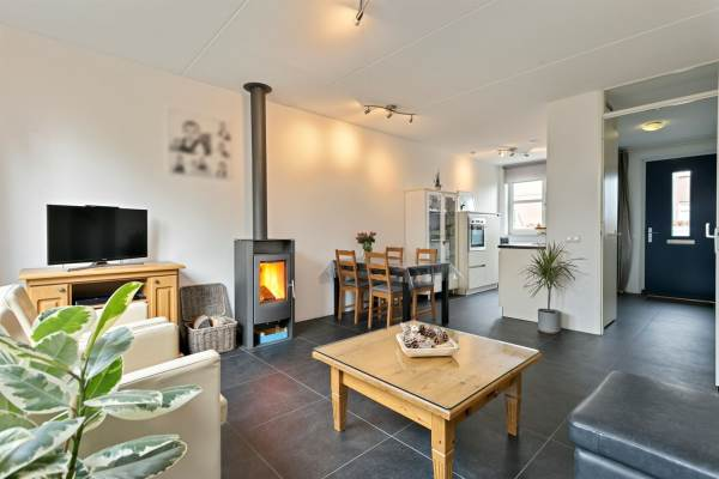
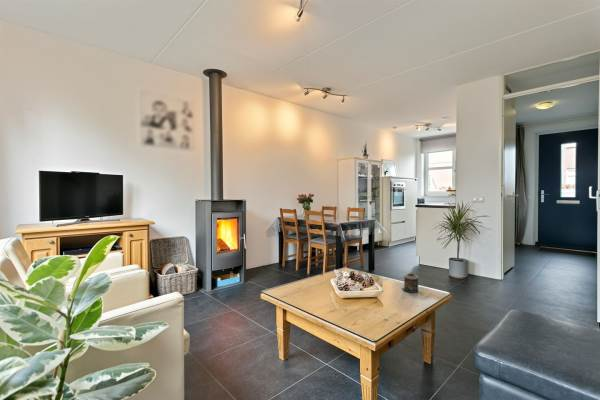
+ candle [400,273,420,294]
